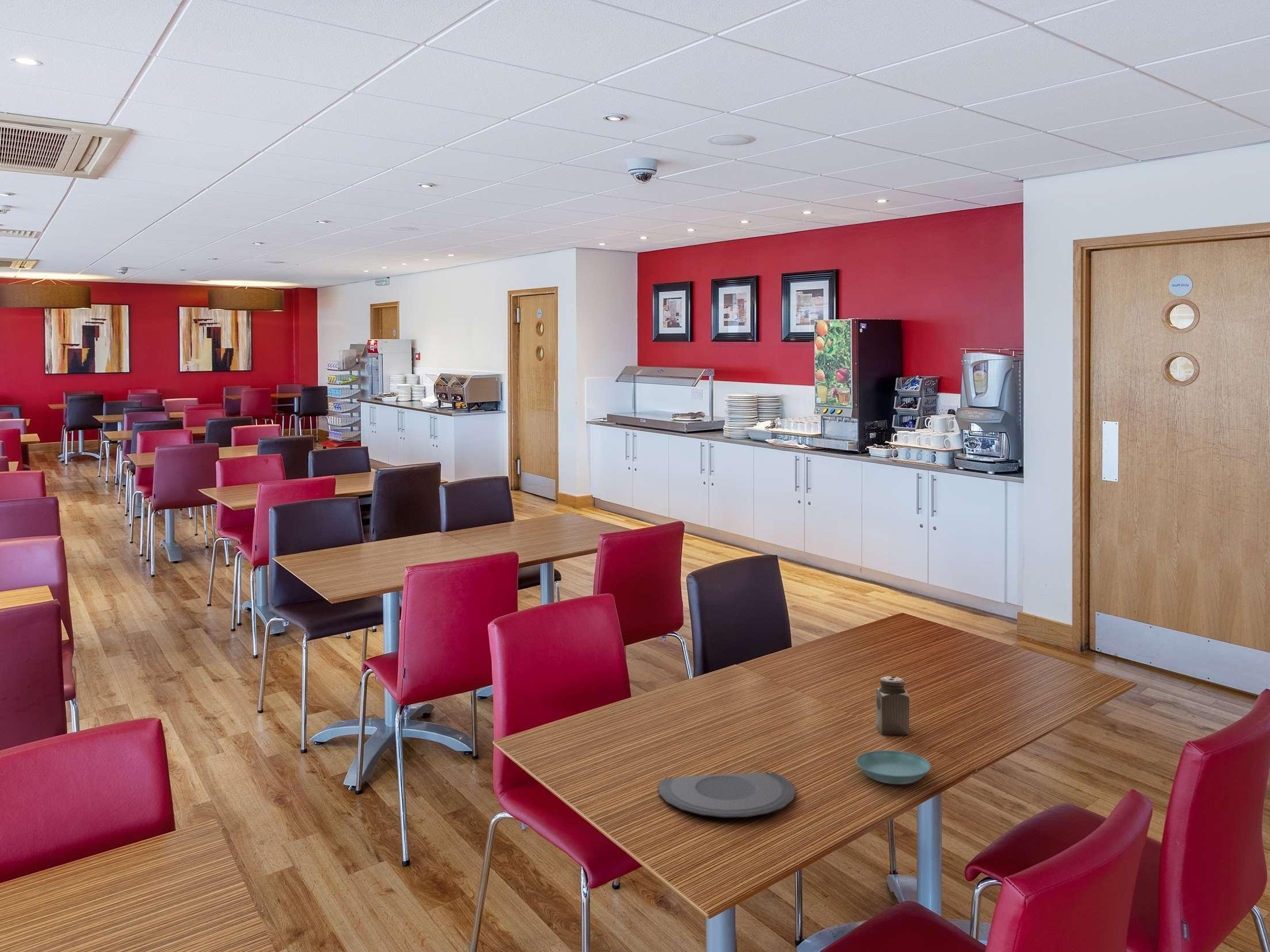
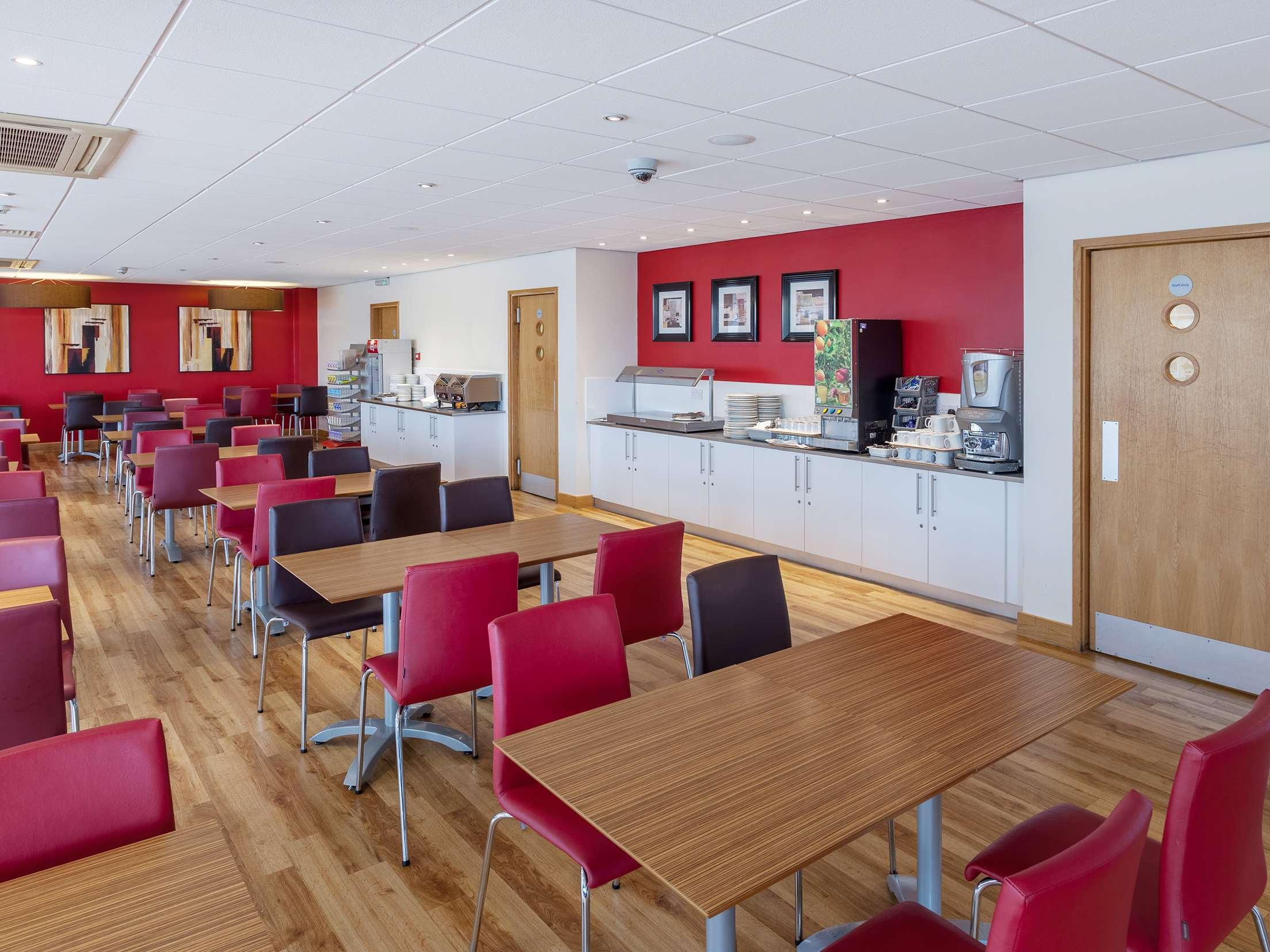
- plate [658,771,796,819]
- salt shaker [875,675,910,735]
- saucer [855,750,931,785]
